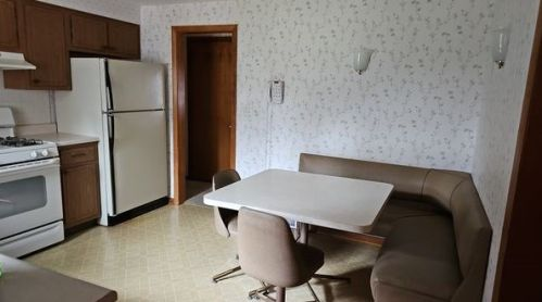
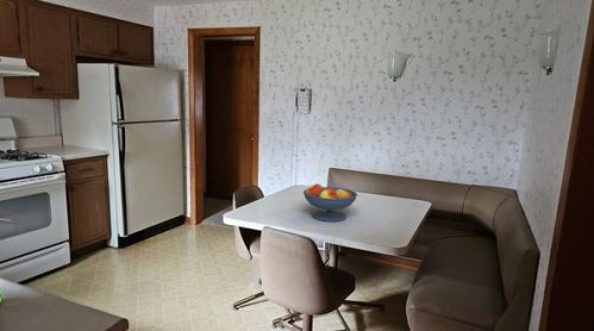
+ fruit bowl [302,183,358,223]
